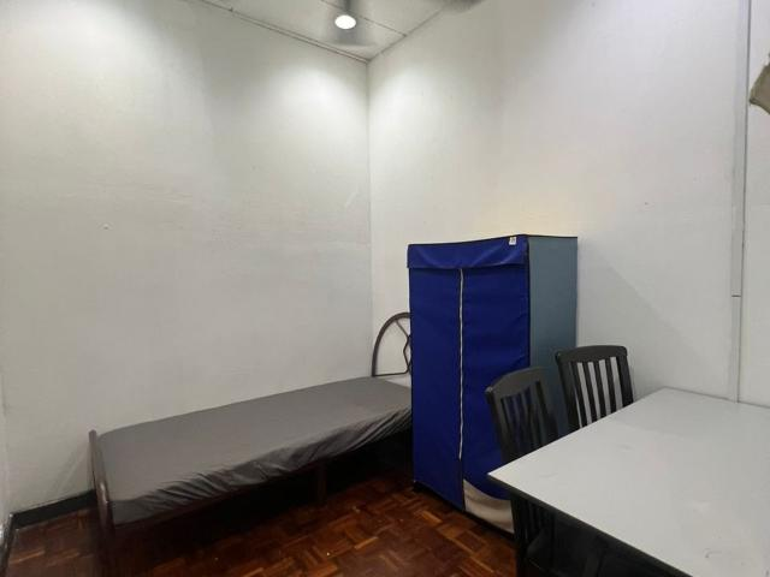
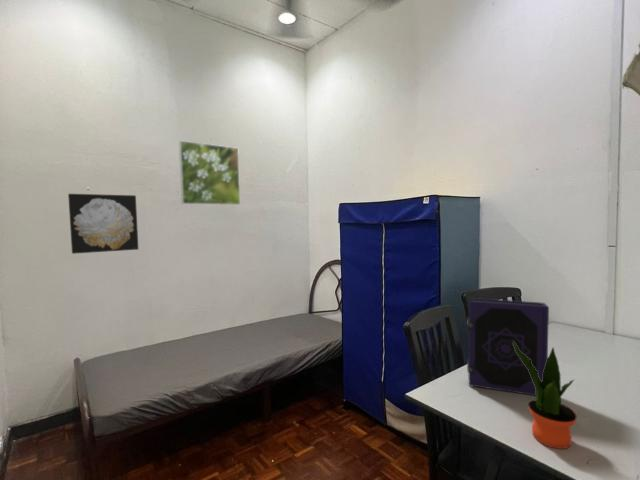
+ book [466,297,550,397]
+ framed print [178,140,241,206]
+ wall art [67,193,139,255]
+ potted plant [512,340,578,450]
